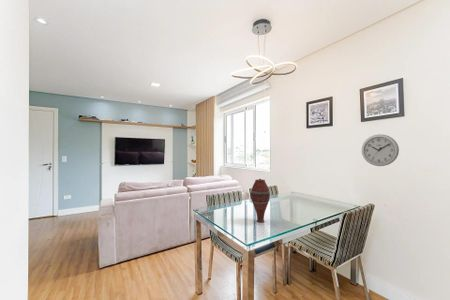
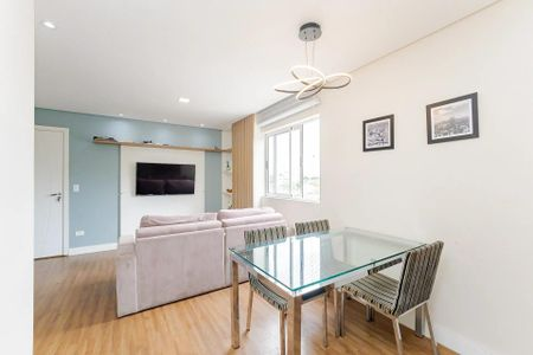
- wall clock [361,133,400,167]
- vase [250,178,271,223]
